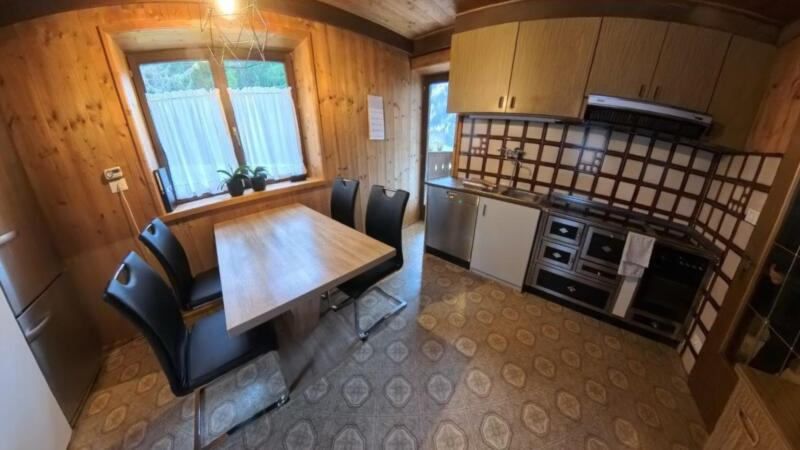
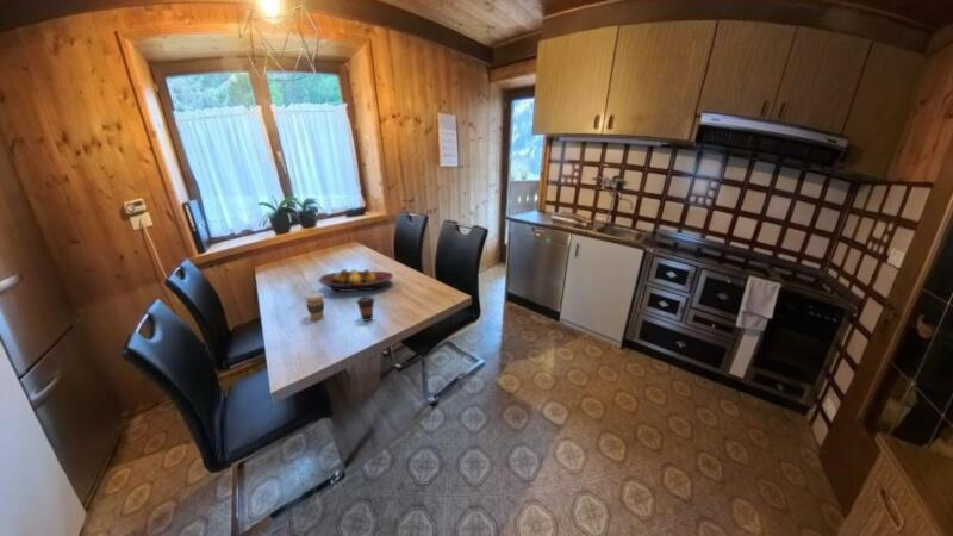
+ coffee cup [303,291,325,320]
+ fruit bowl [317,268,394,293]
+ coffee cup [355,295,376,323]
